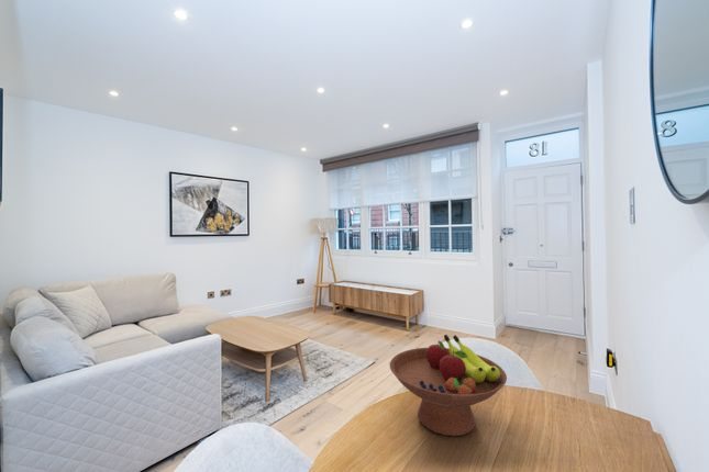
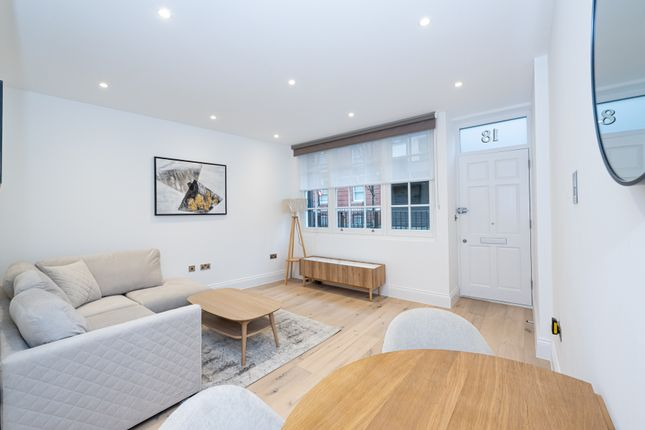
- fruit bowl [389,334,508,438]
